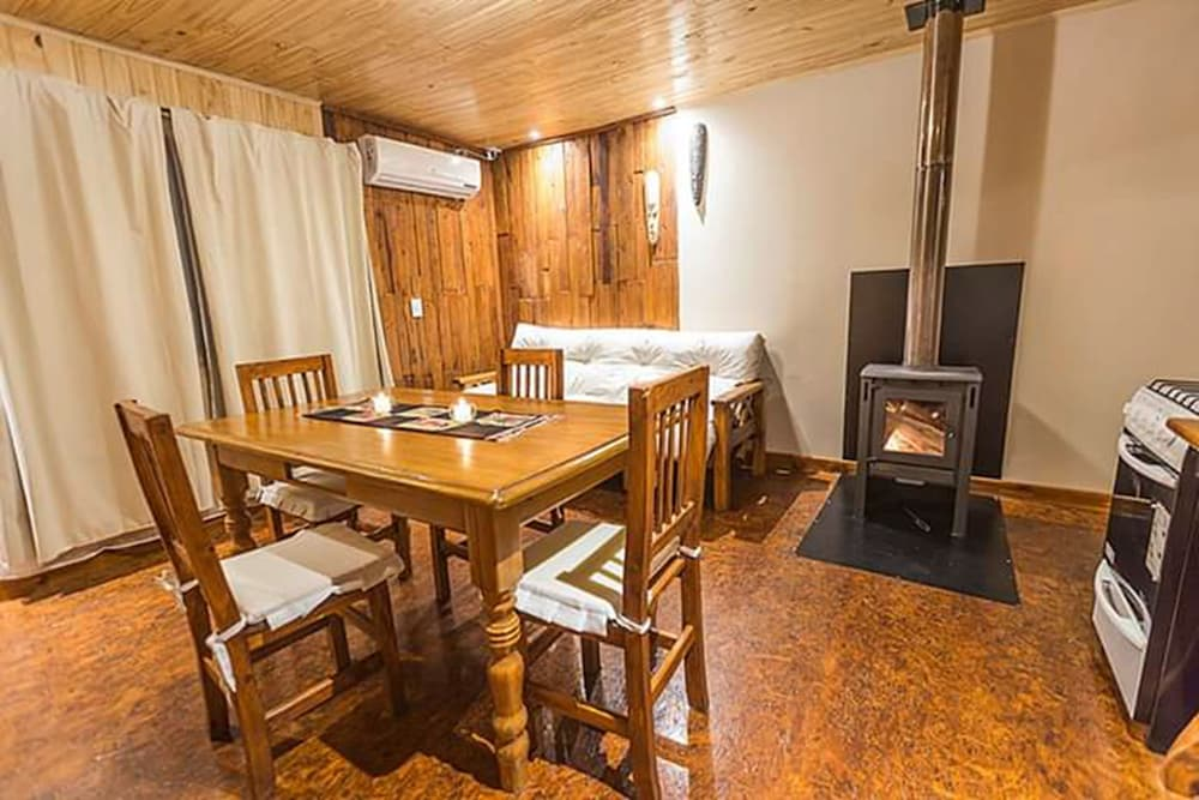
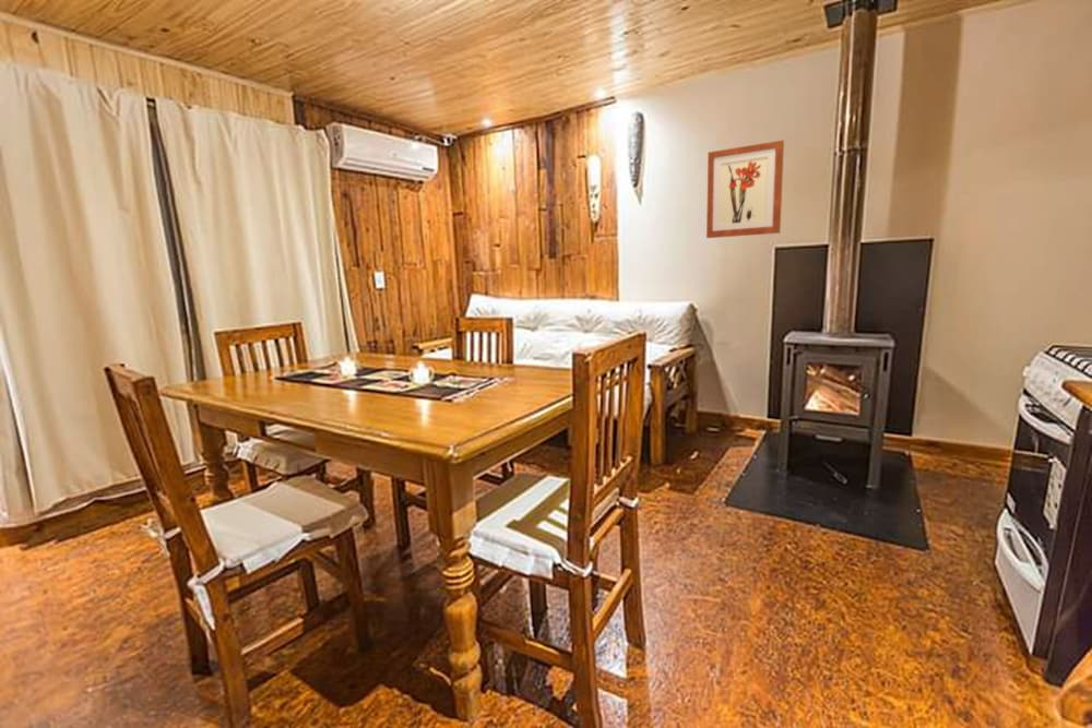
+ wall art [705,140,785,239]
